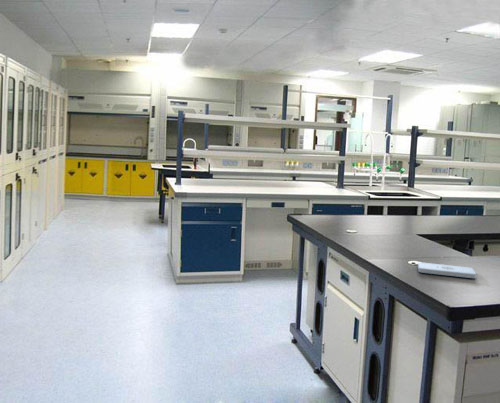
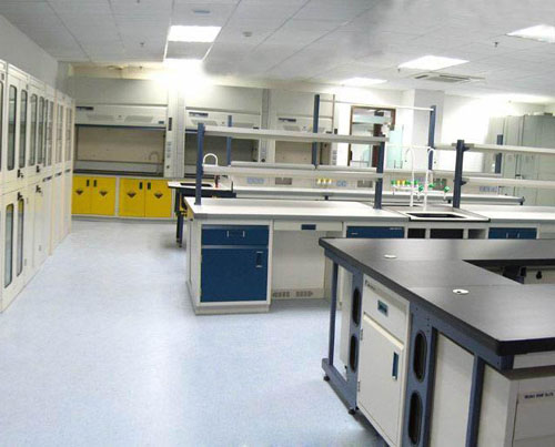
- notepad [417,261,477,279]
